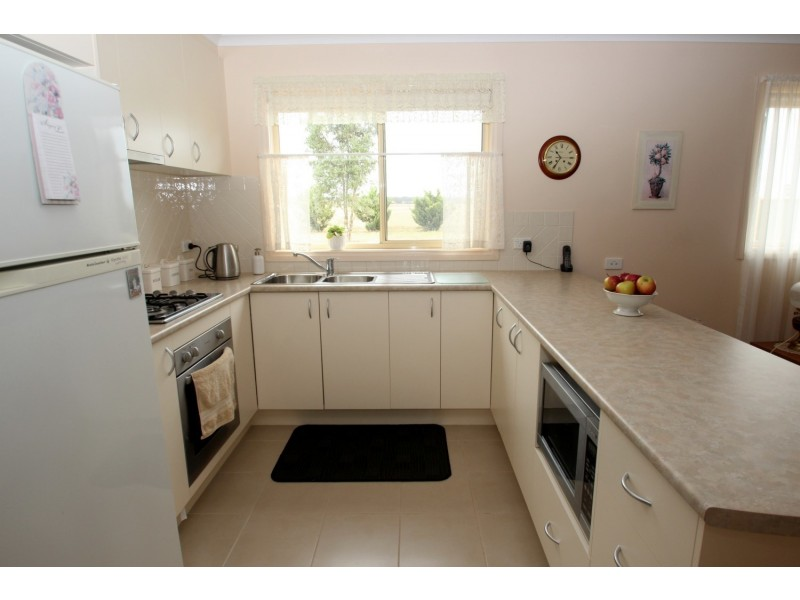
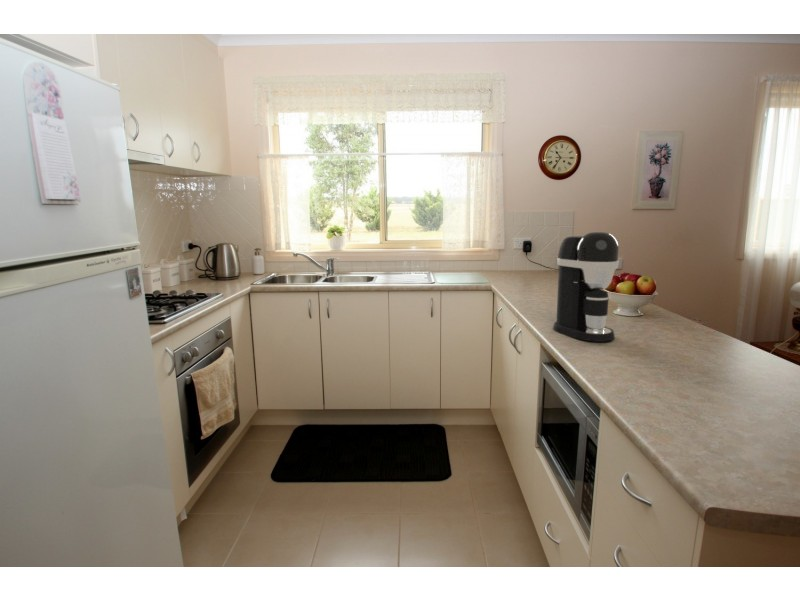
+ coffee maker [552,231,620,343]
